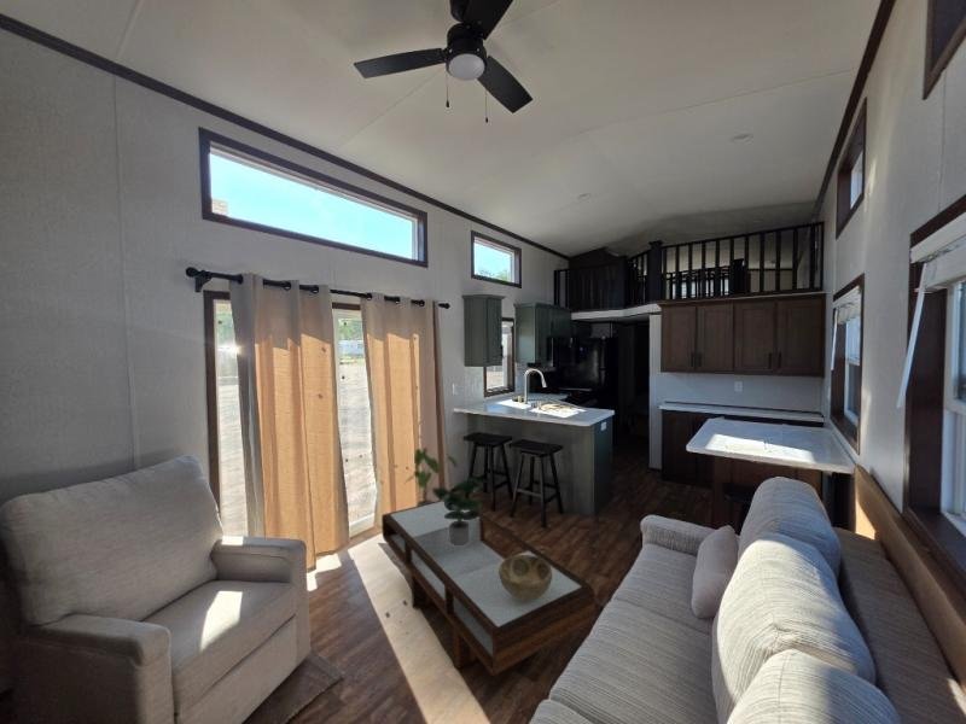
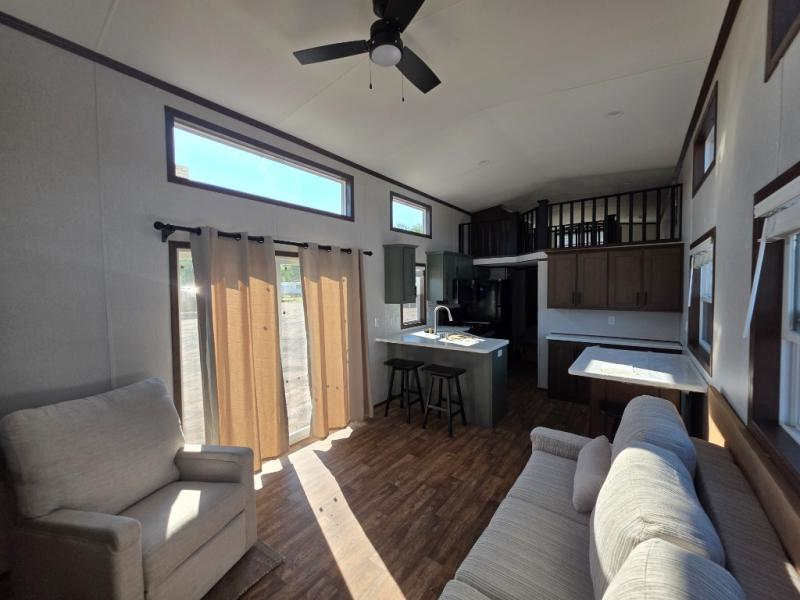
- house plant [405,446,460,506]
- coffee table [380,500,597,677]
- decorative bowl [499,554,552,601]
- potted plant [430,477,484,545]
